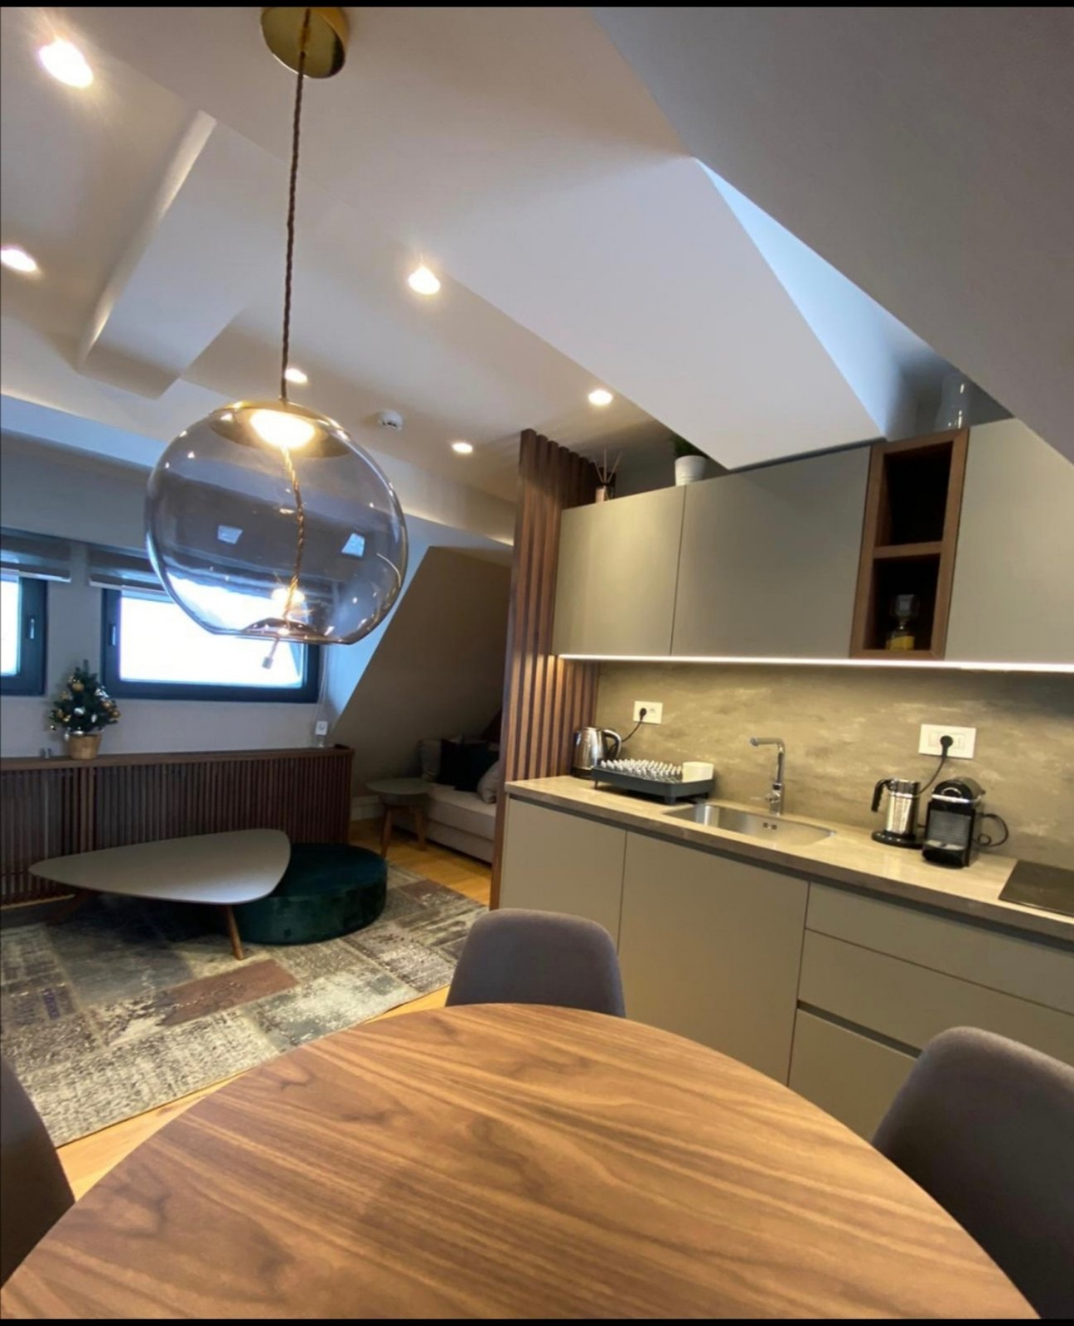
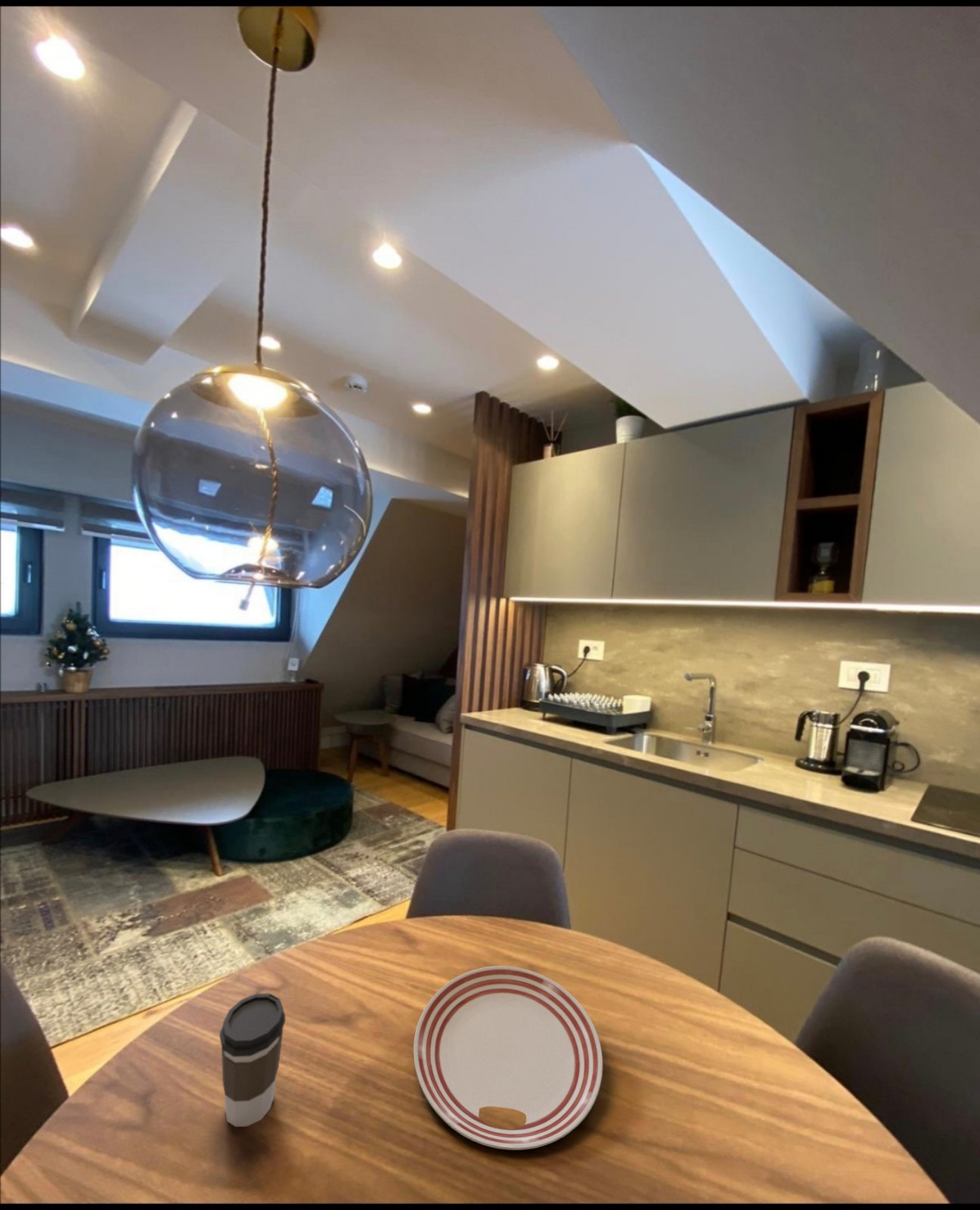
+ dinner plate [413,965,603,1151]
+ coffee cup [219,993,287,1128]
